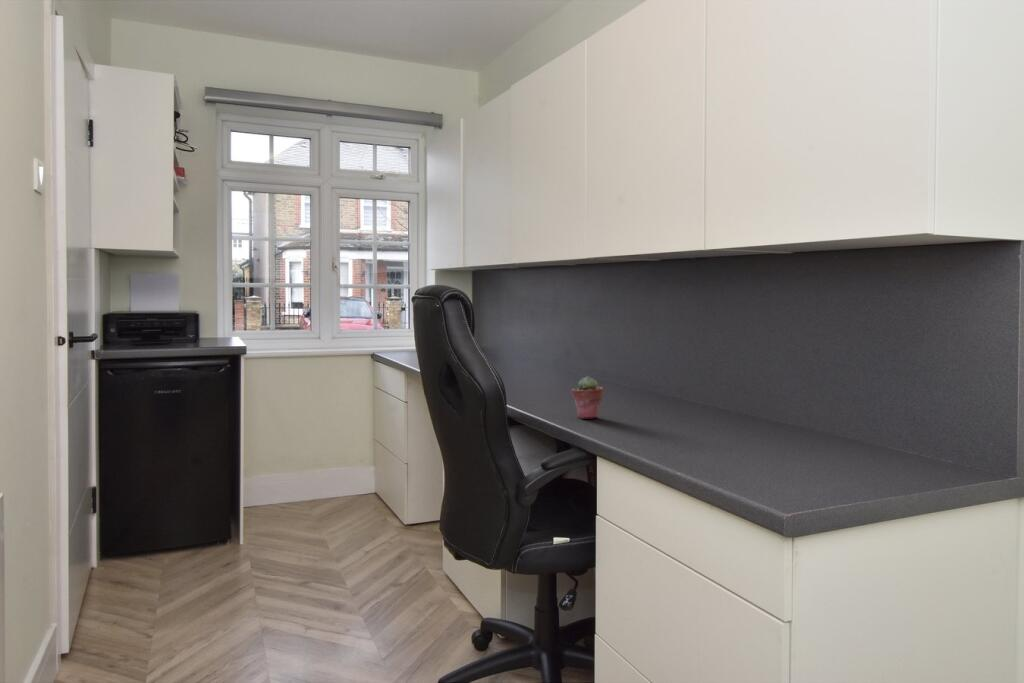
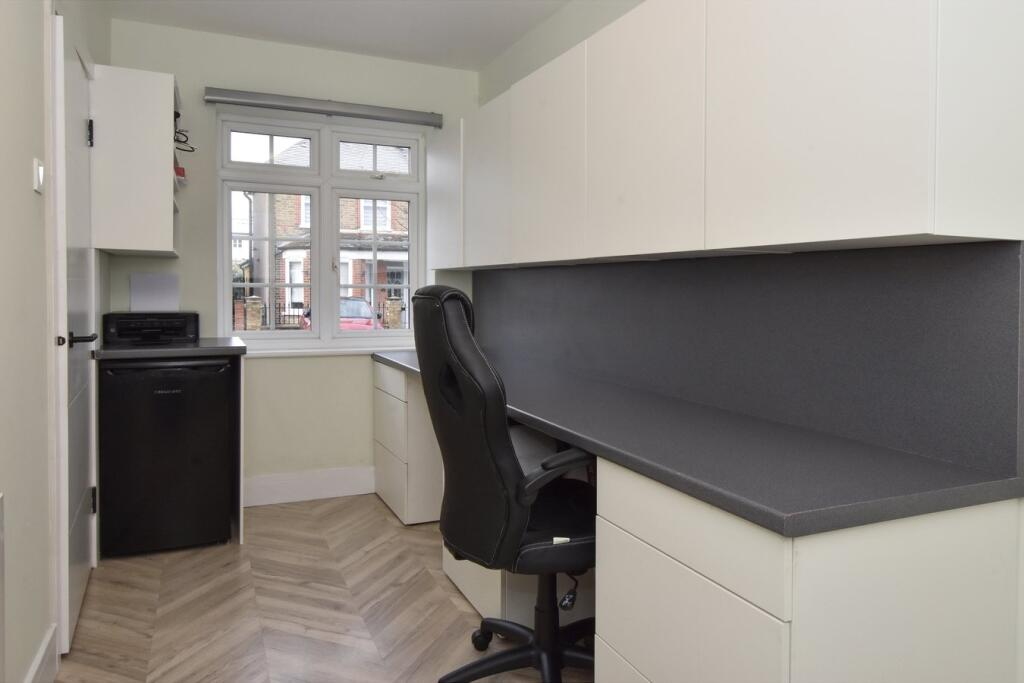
- potted succulent [571,376,604,420]
